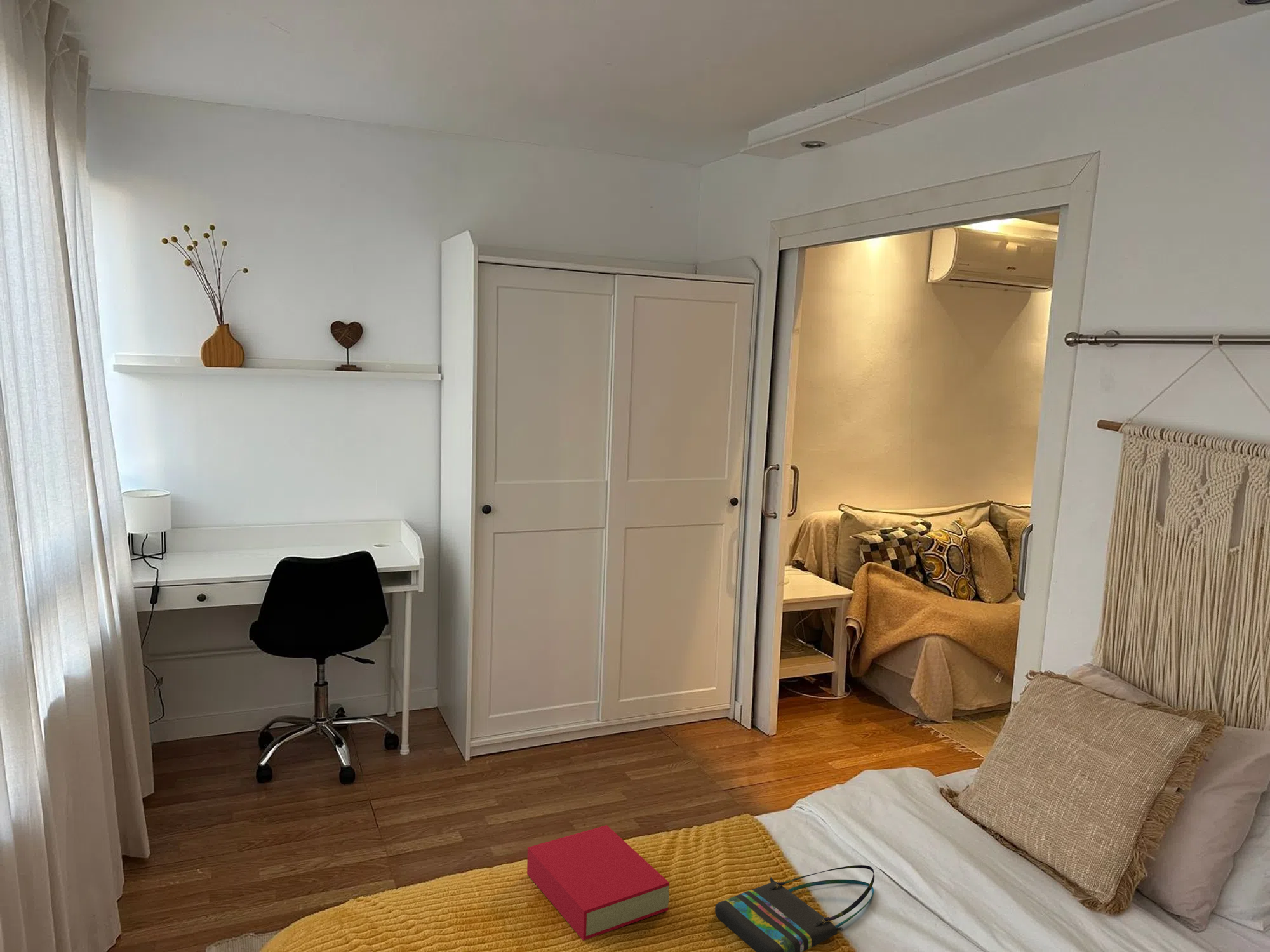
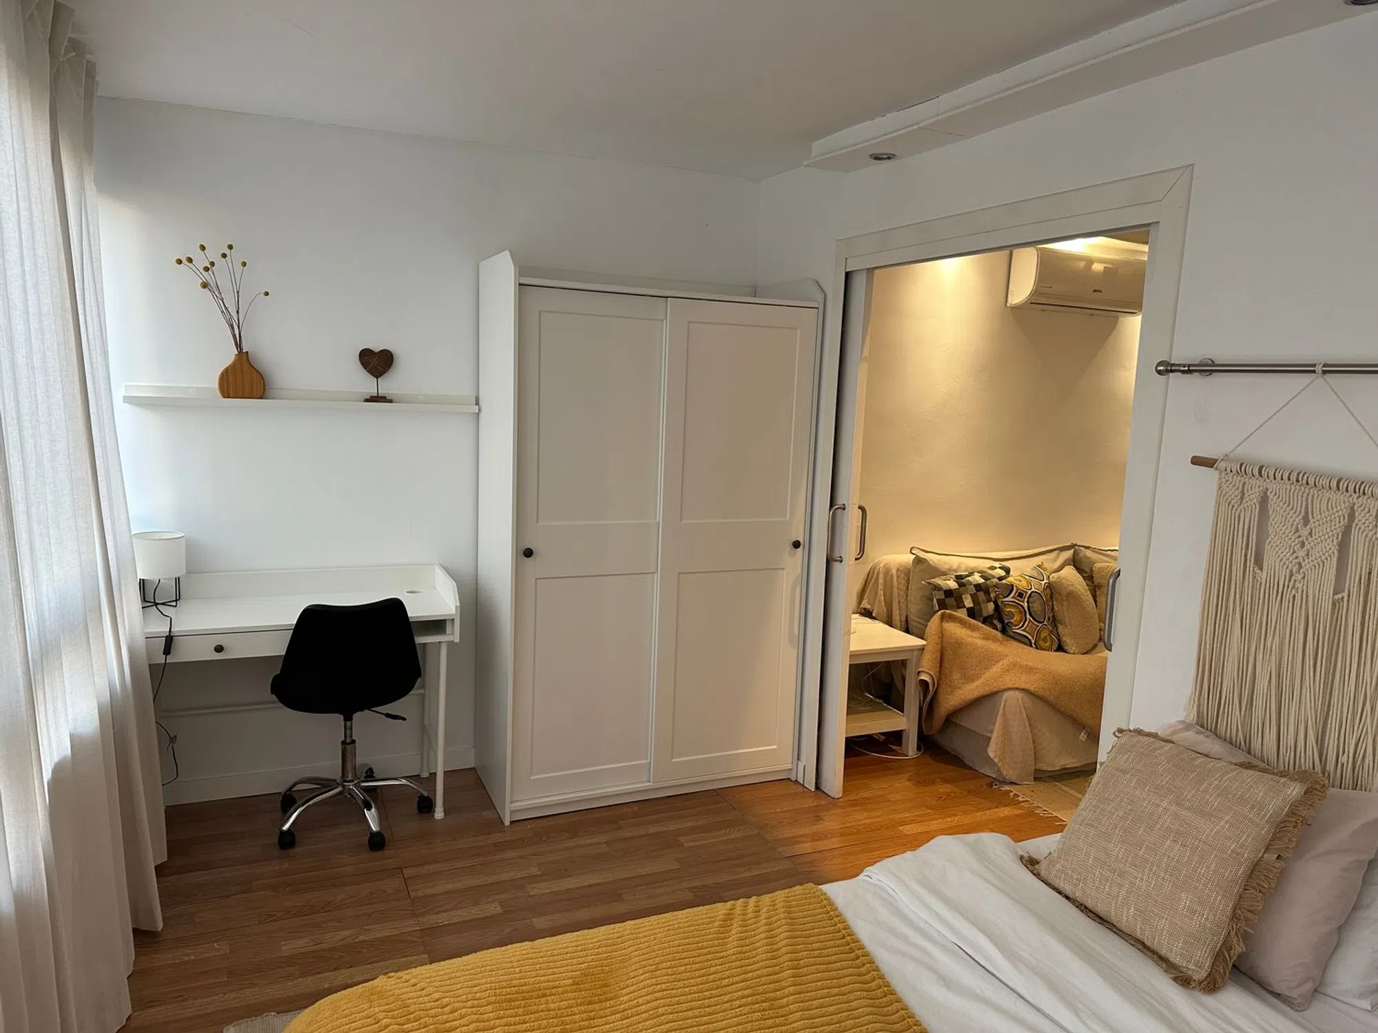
- tote bag [714,864,875,952]
- book [526,824,670,941]
